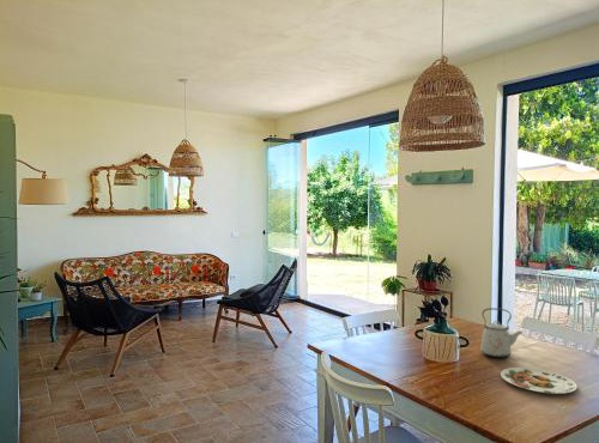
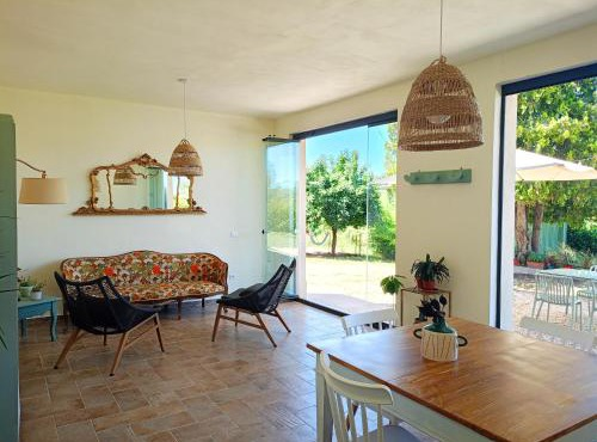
- kettle [479,307,524,359]
- plate [500,366,579,395]
